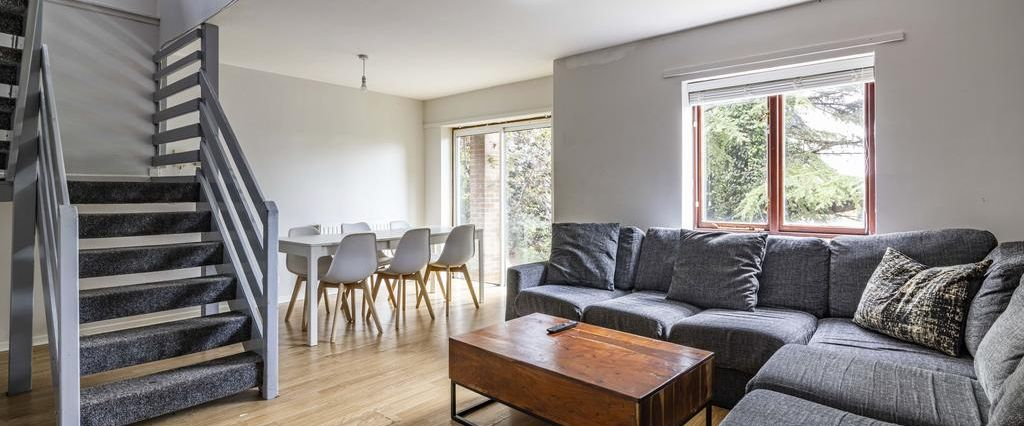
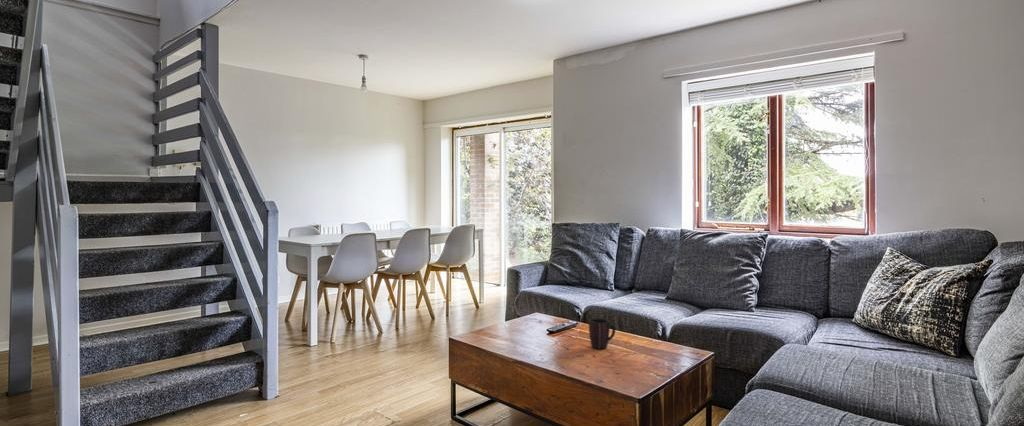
+ mug [587,318,616,350]
